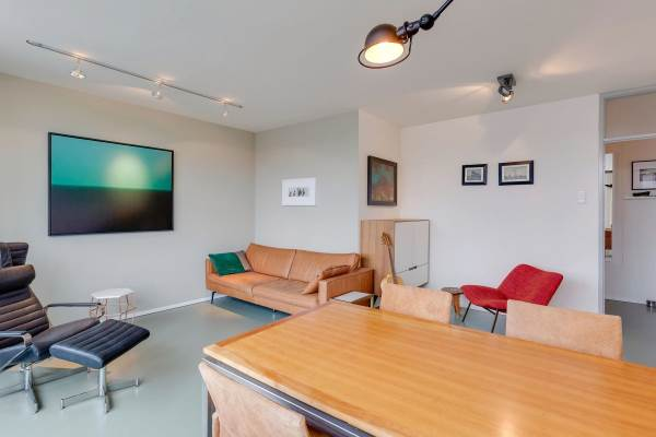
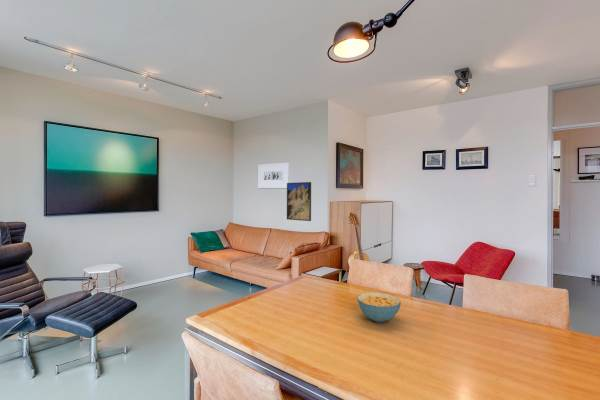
+ cereal bowl [356,291,402,323]
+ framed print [286,181,312,222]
